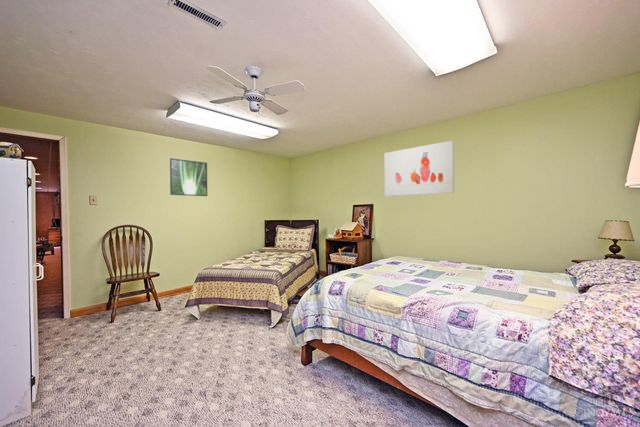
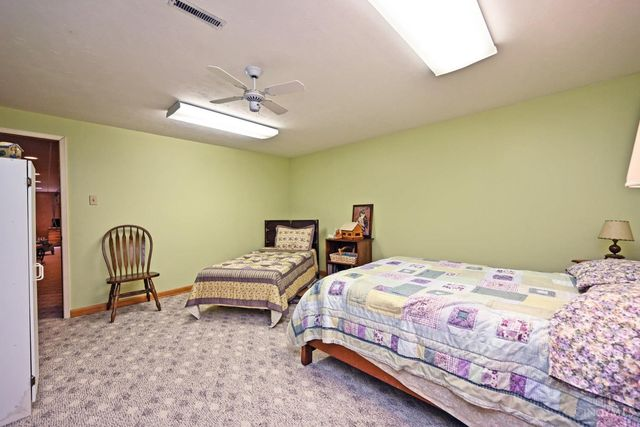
- wall art [383,140,455,197]
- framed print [169,157,208,197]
